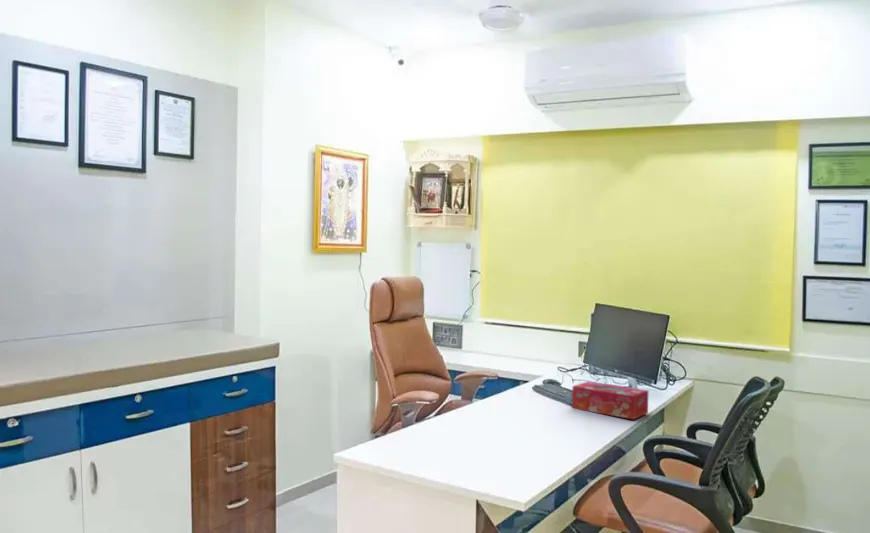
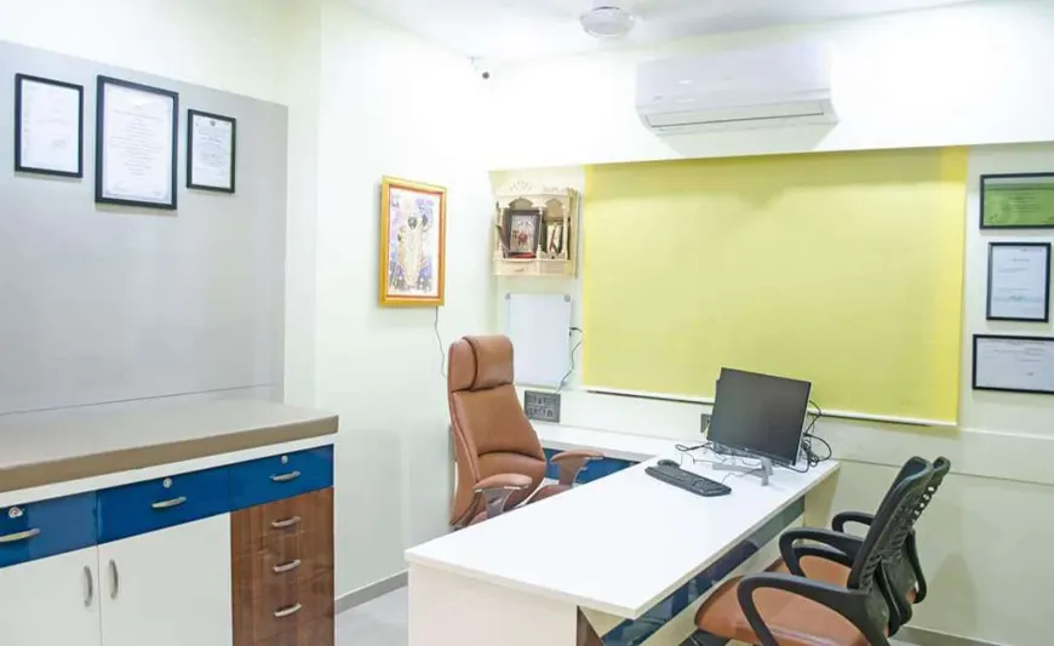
- tissue box [571,381,649,420]
